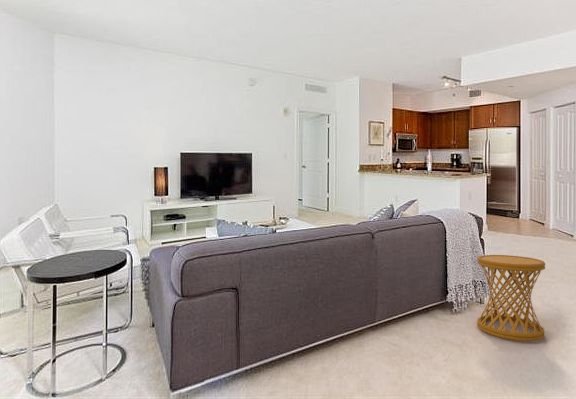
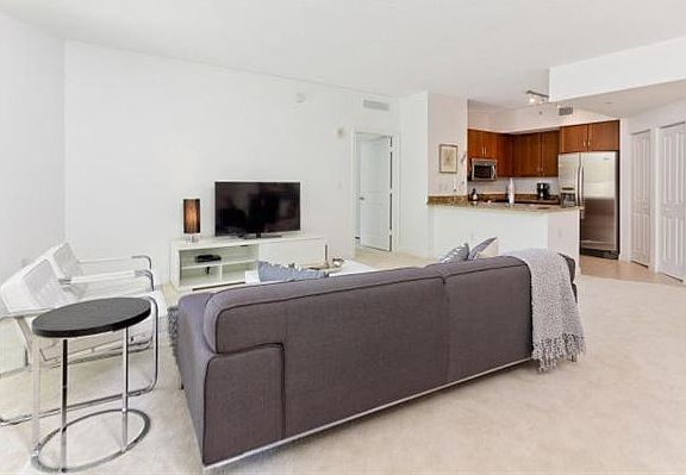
- side table [476,254,546,342]
